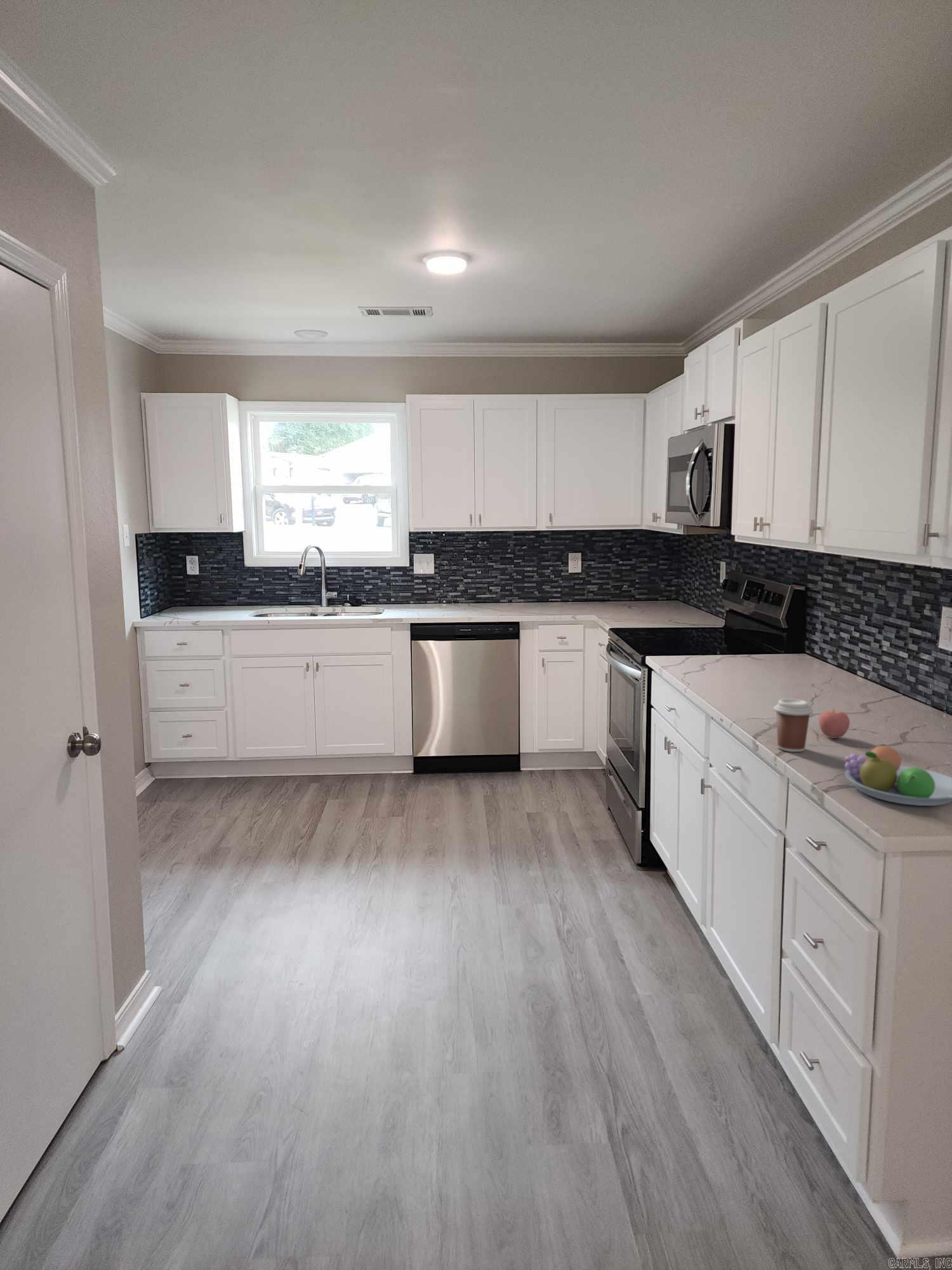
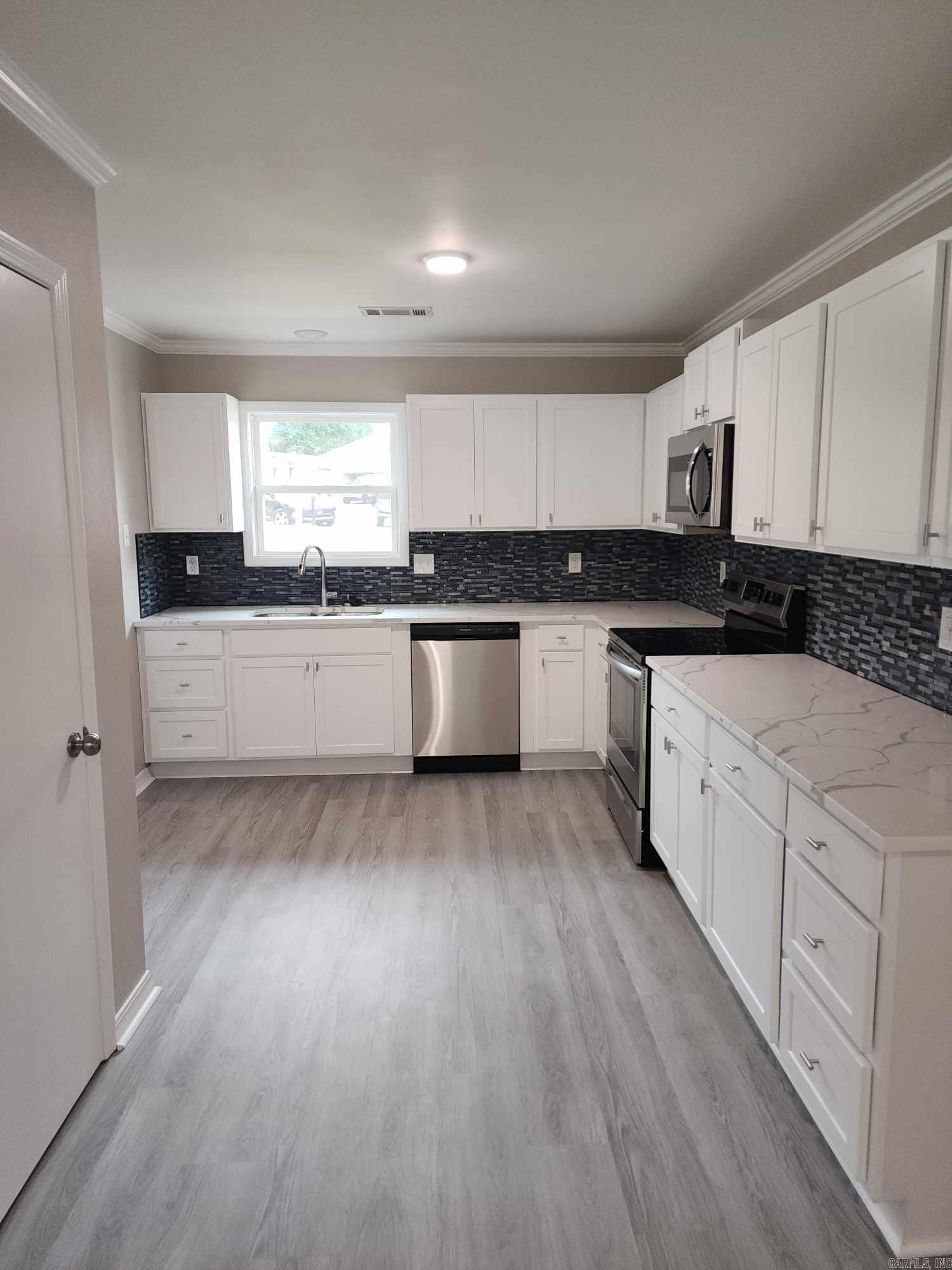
- fruit bowl [843,744,952,806]
- coffee cup [773,698,814,752]
- apple [818,707,850,739]
